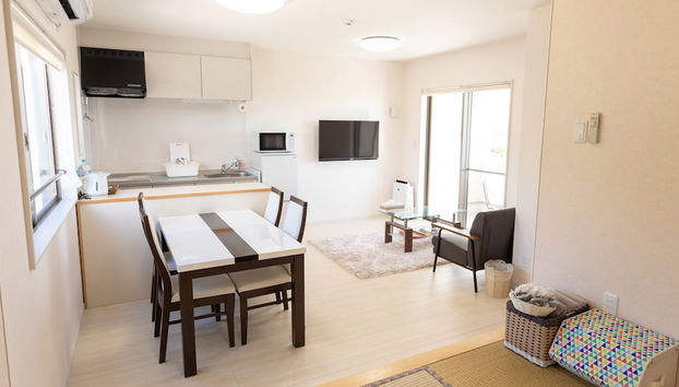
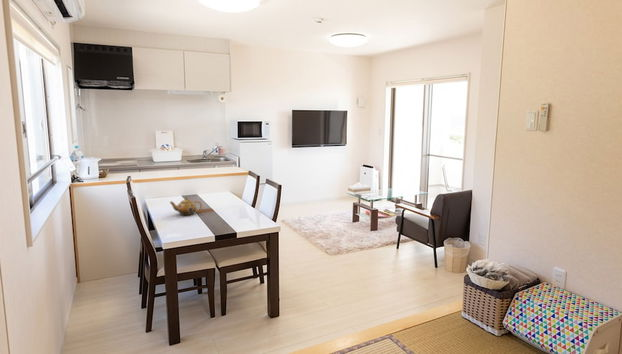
+ teapot [169,196,203,216]
